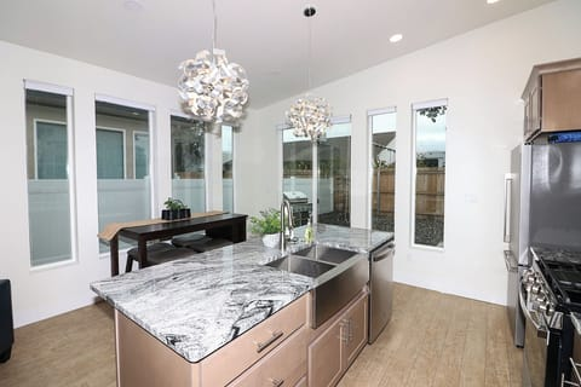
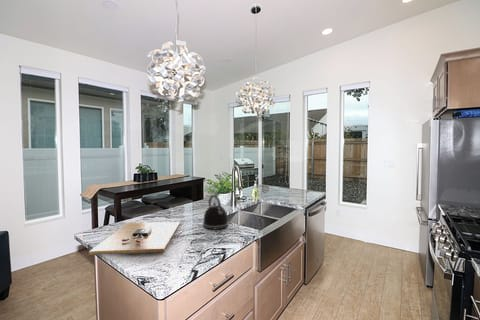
+ cutting board [87,221,181,256]
+ kettle [202,194,229,231]
